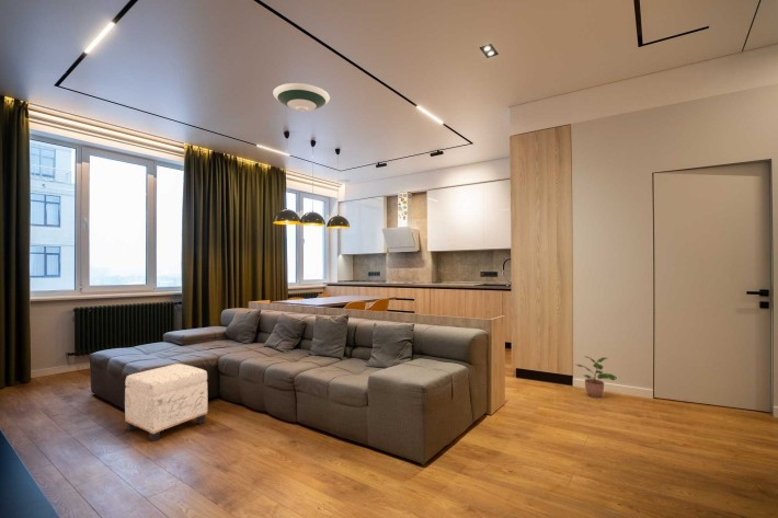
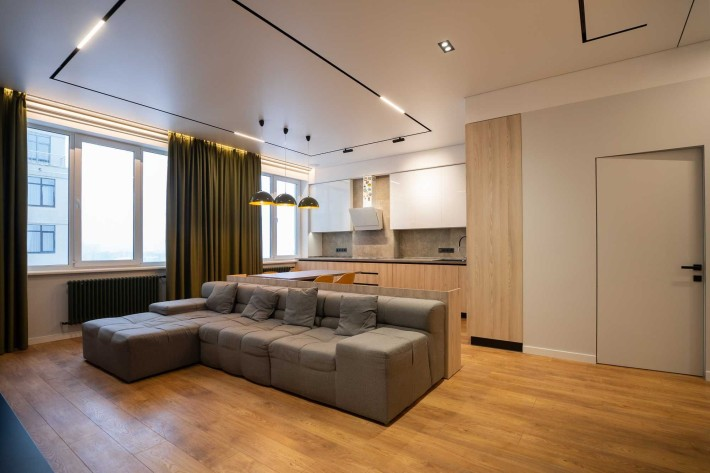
- potted plant [575,355,618,399]
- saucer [272,82,331,113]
- ottoman [124,362,208,442]
